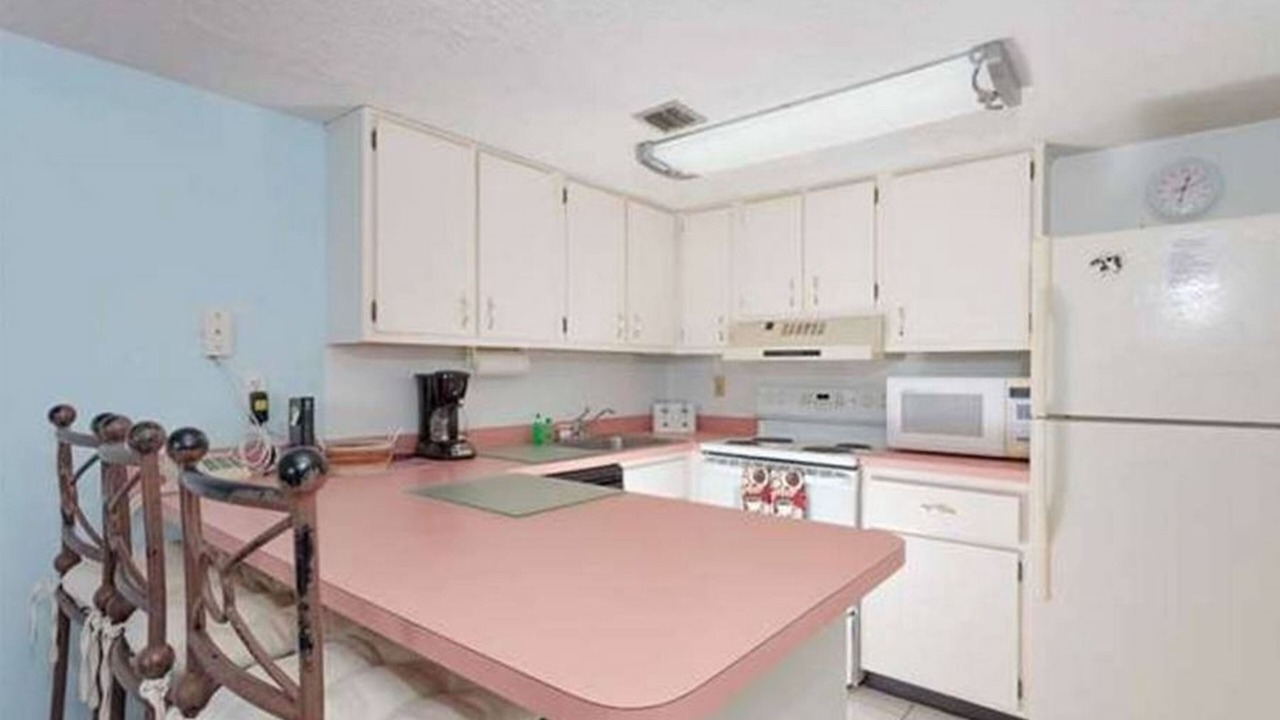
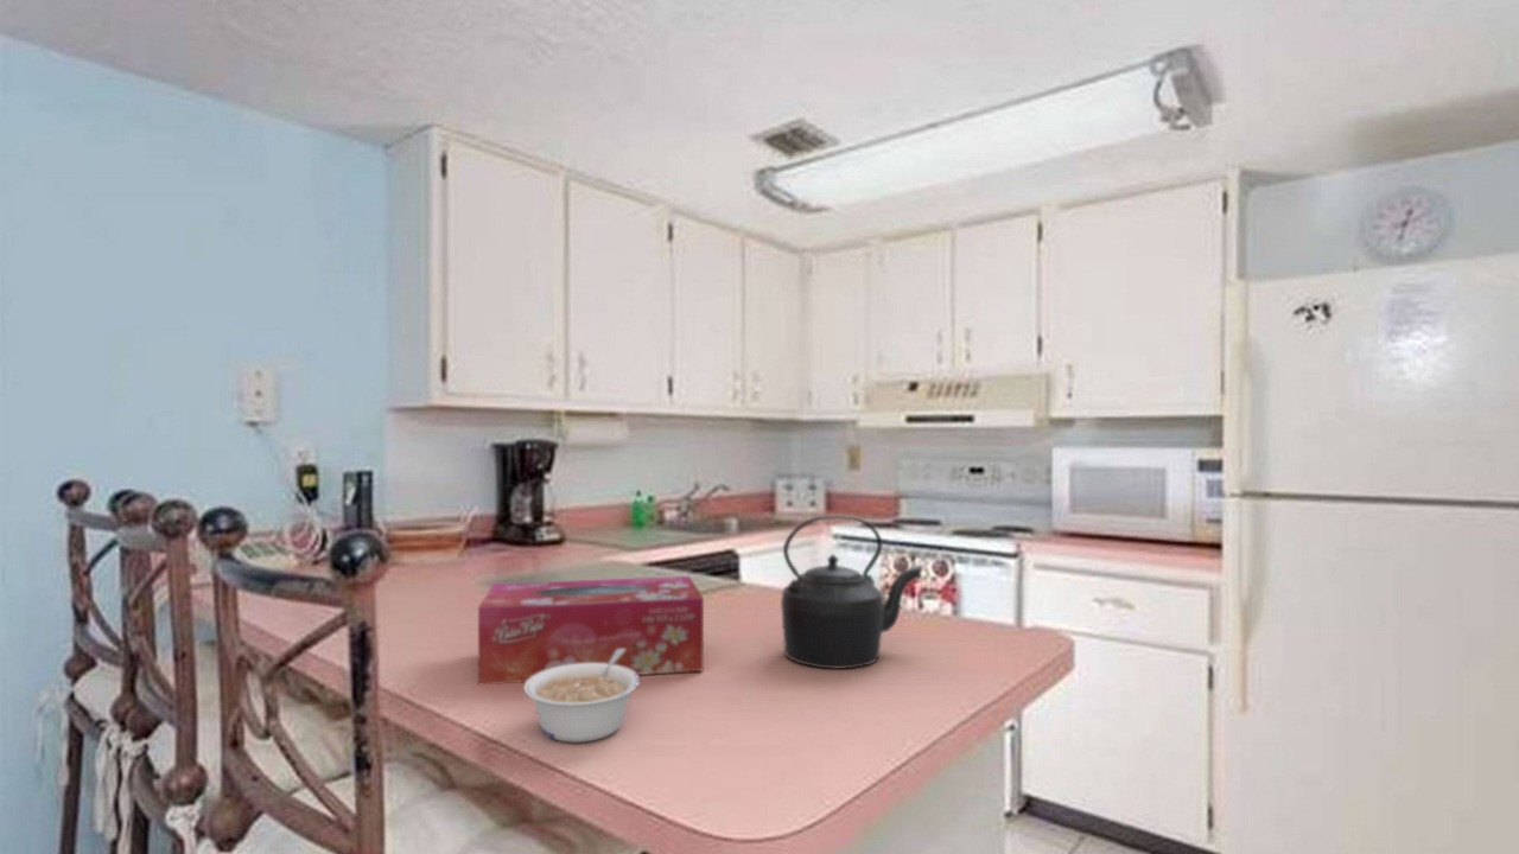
+ tissue box [477,575,705,686]
+ kettle [780,514,923,670]
+ legume [522,649,641,744]
